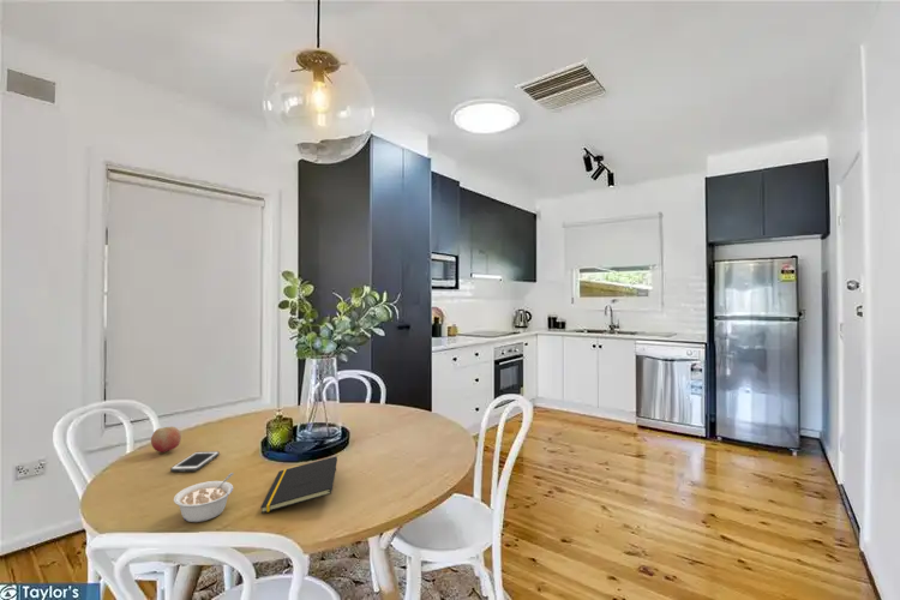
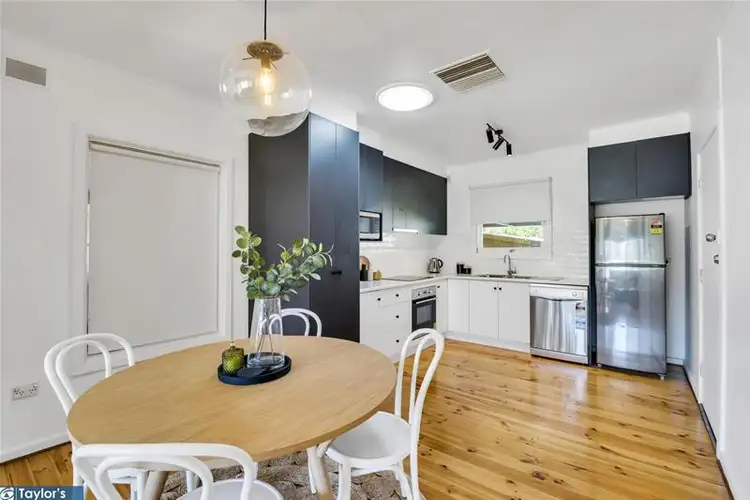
- fruit [150,426,182,454]
- legume [173,472,235,523]
- notepad [259,455,338,515]
- cell phone [169,450,221,473]
